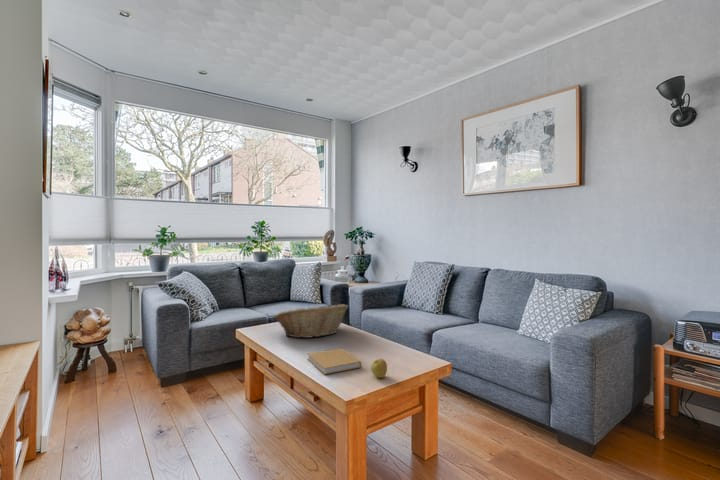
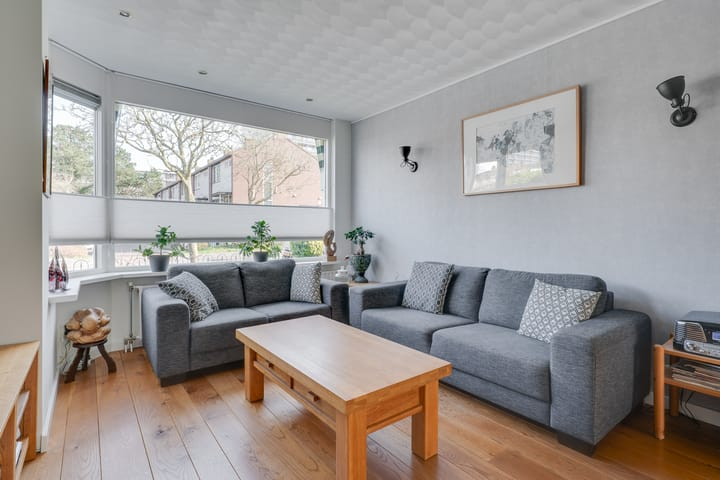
- fruit basket [273,303,349,339]
- apple [370,358,388,379]
- book [306,348,362,375]
